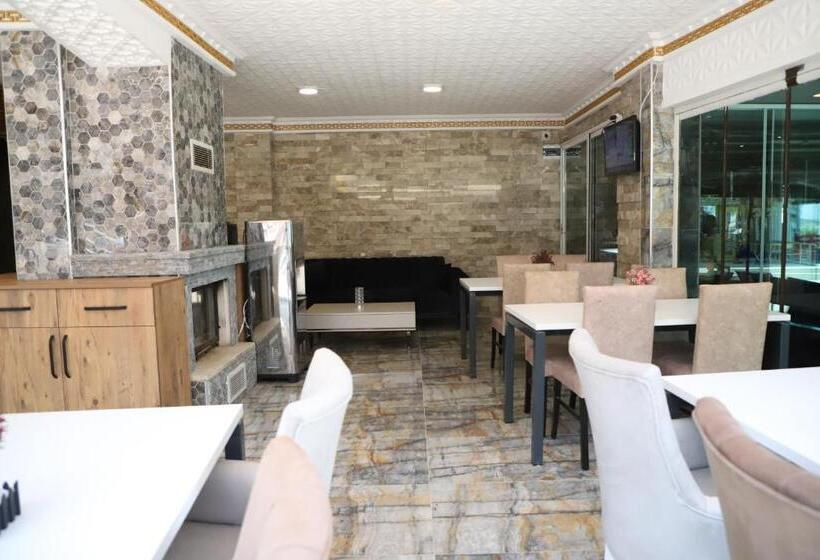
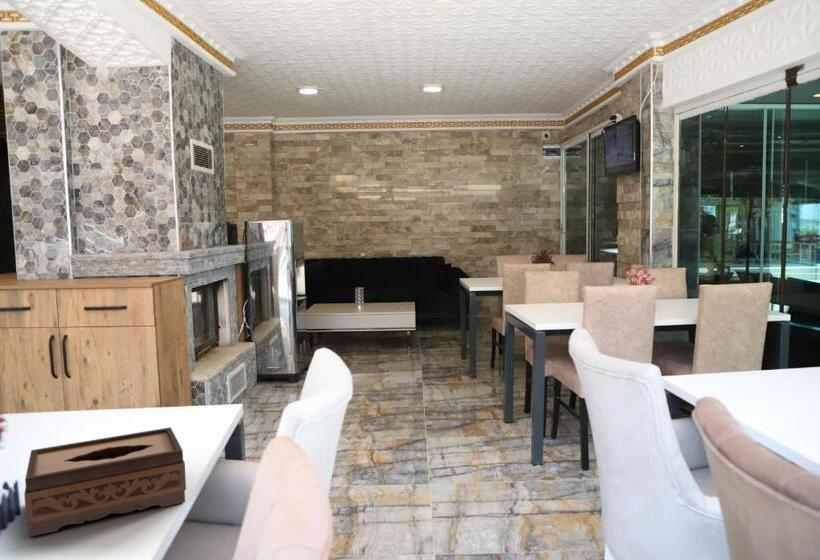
+ tissue box [23,426,187,538]
